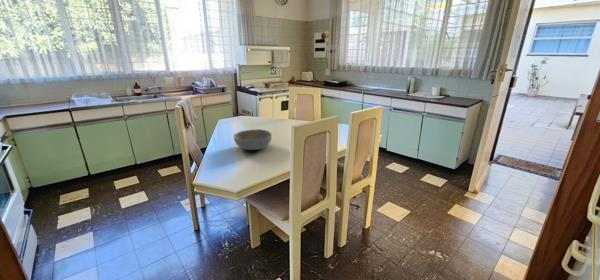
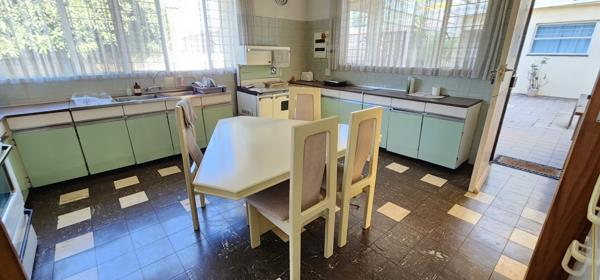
- bowl [233,128,273,151]
